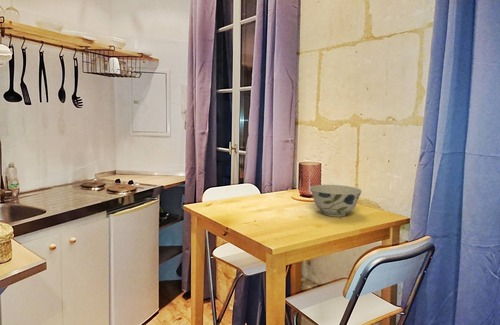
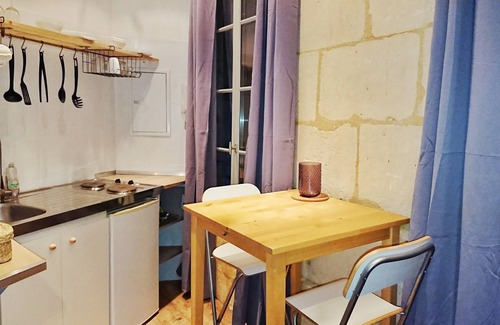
- bowl [310,184,363,218]
